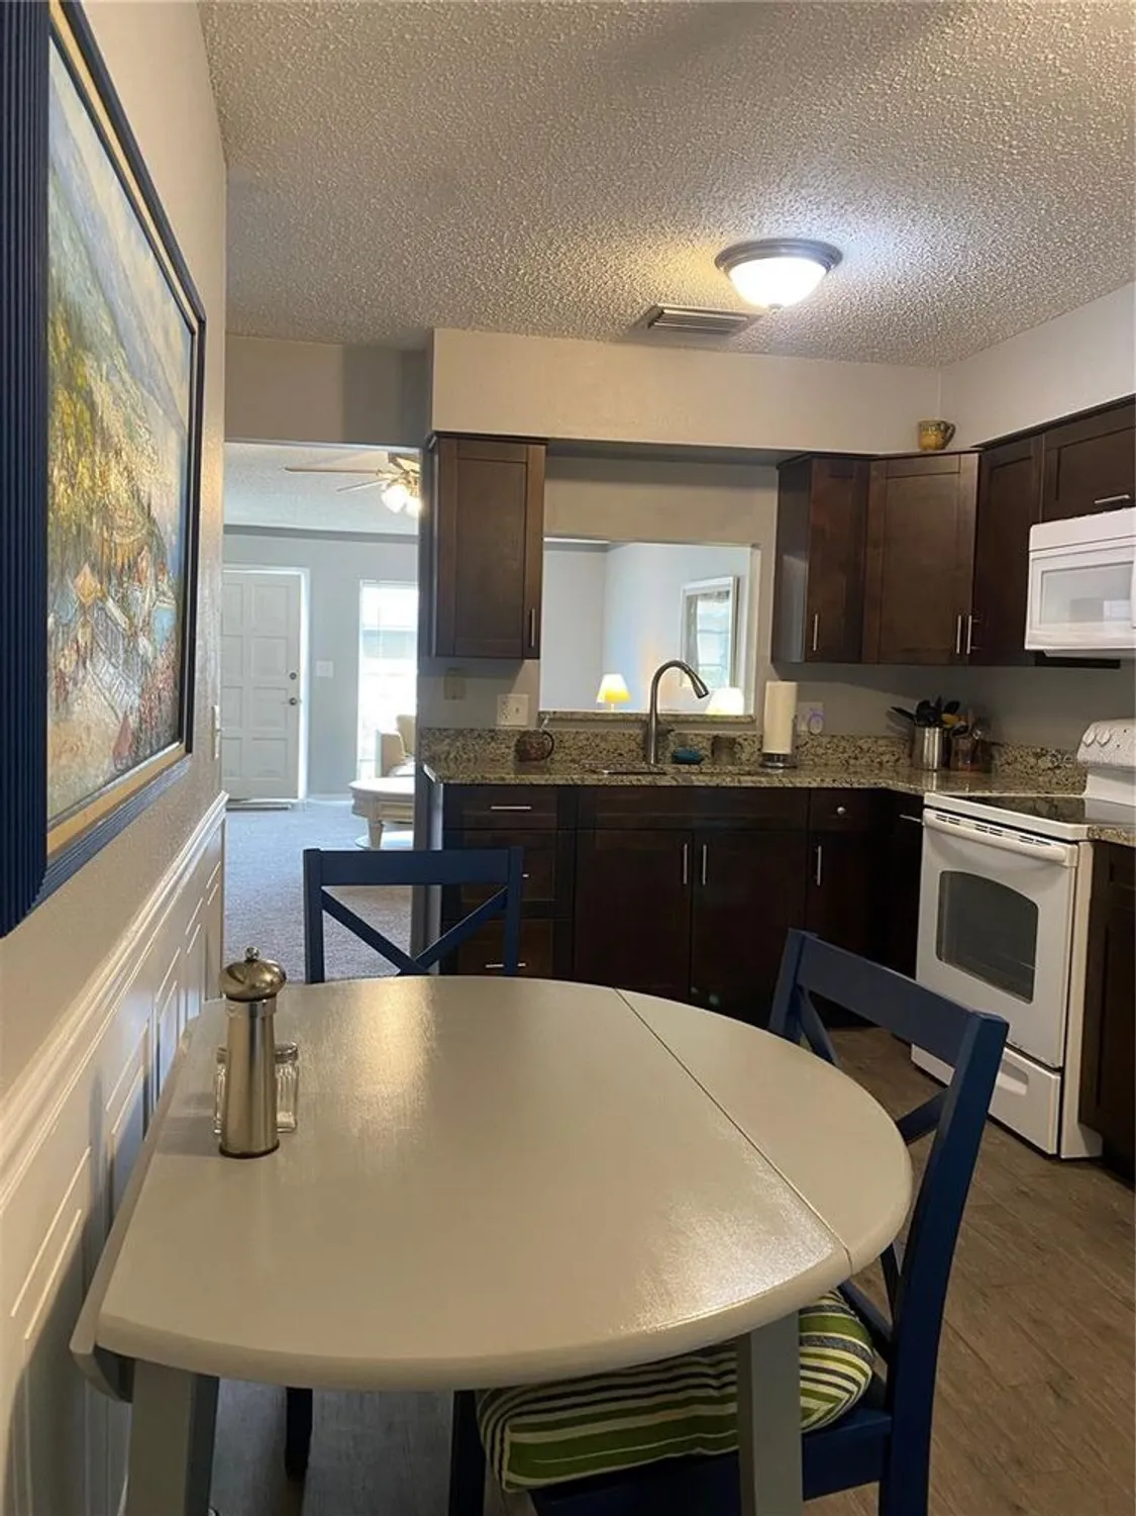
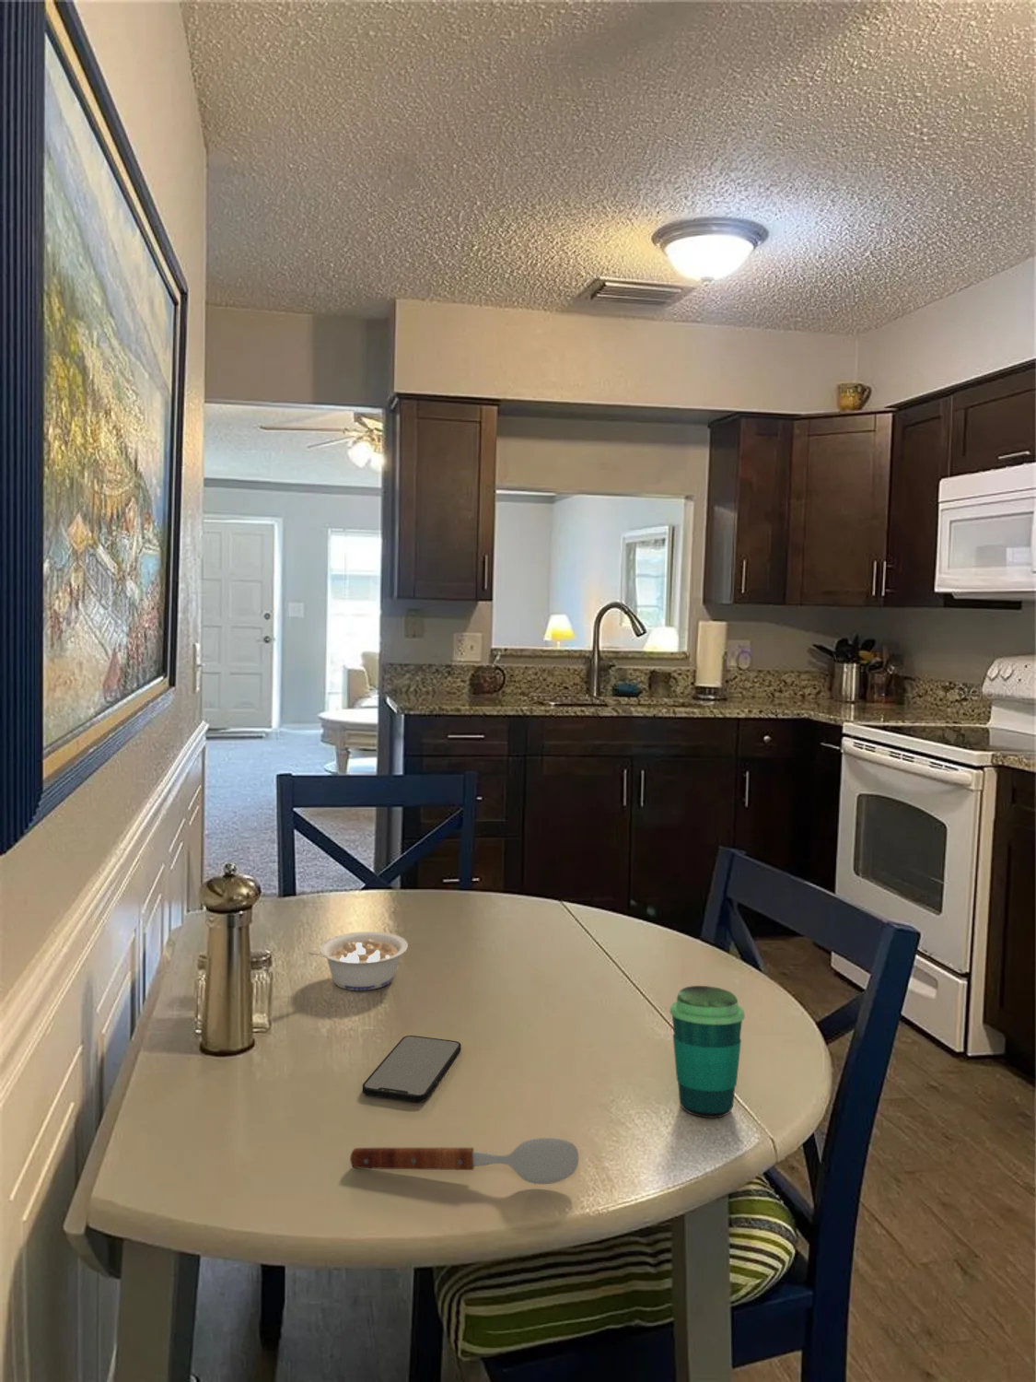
+ cup [668,985,745,1119]
+ smartphone [362,1035,462,1102]
+ legume [308,930,409,991]
+ soupspoon [349,1137,579,1185]
